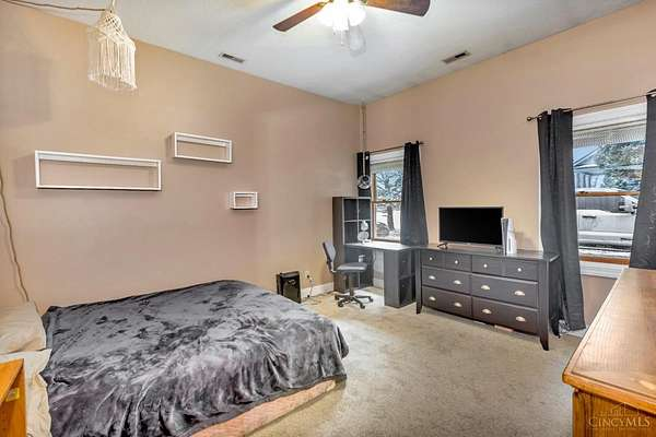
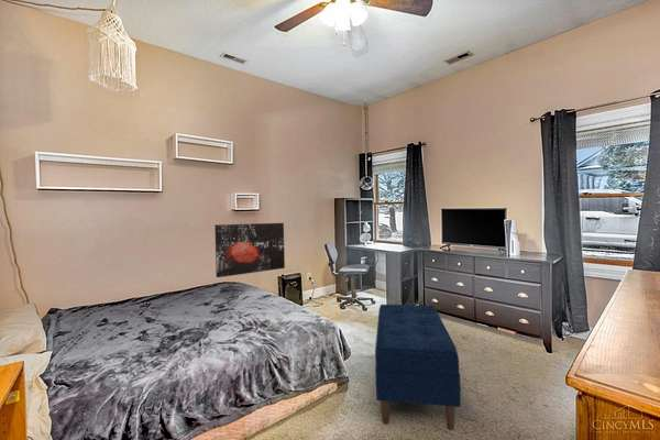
+ wall art [213,222,286,278]
+ bench [374,304,462,431]
